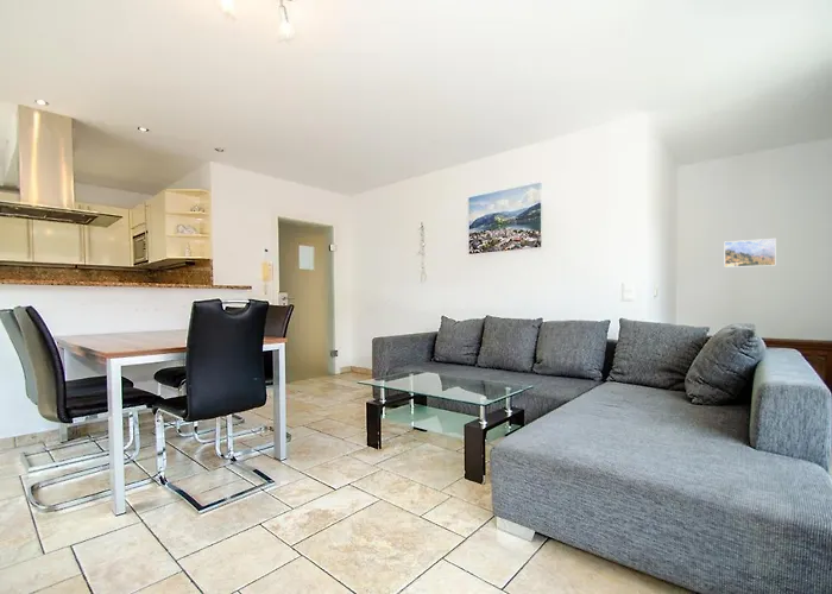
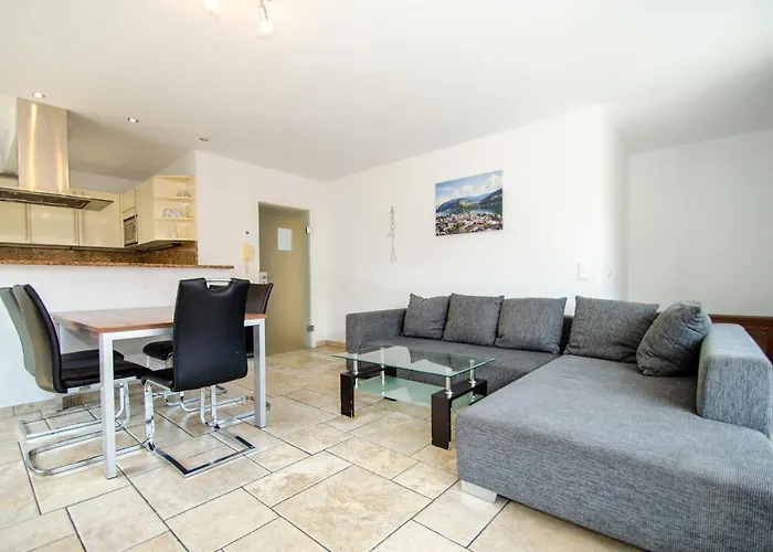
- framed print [723,238,777,268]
